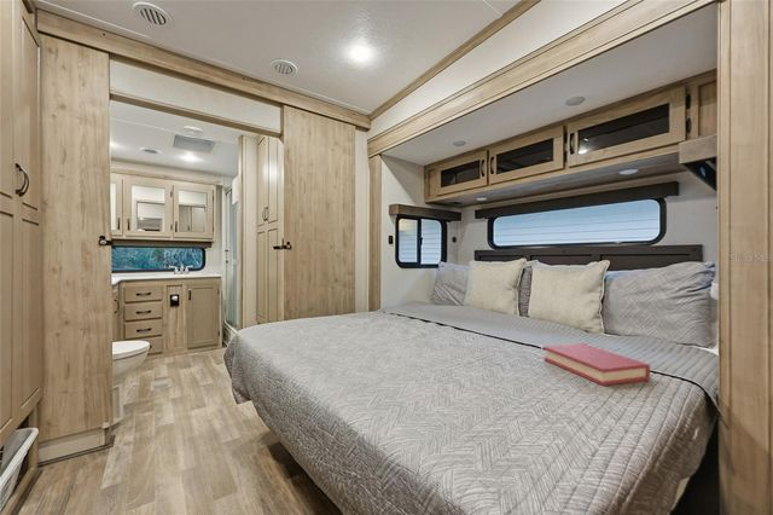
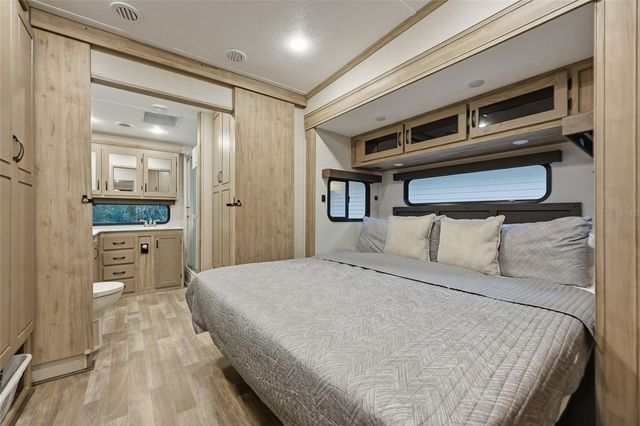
- hardback book [544,342,651,387]
